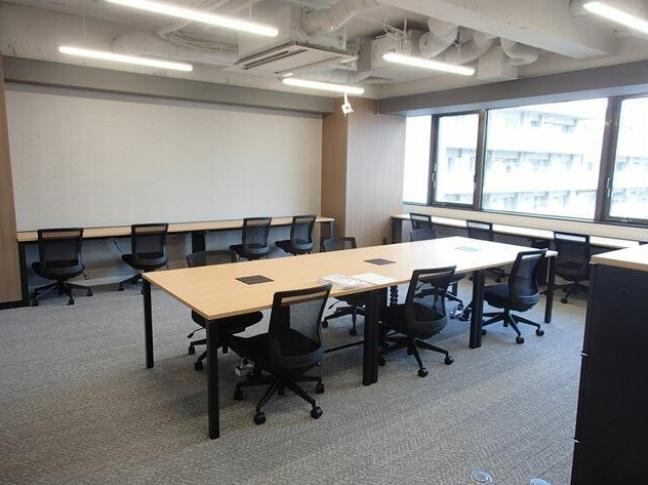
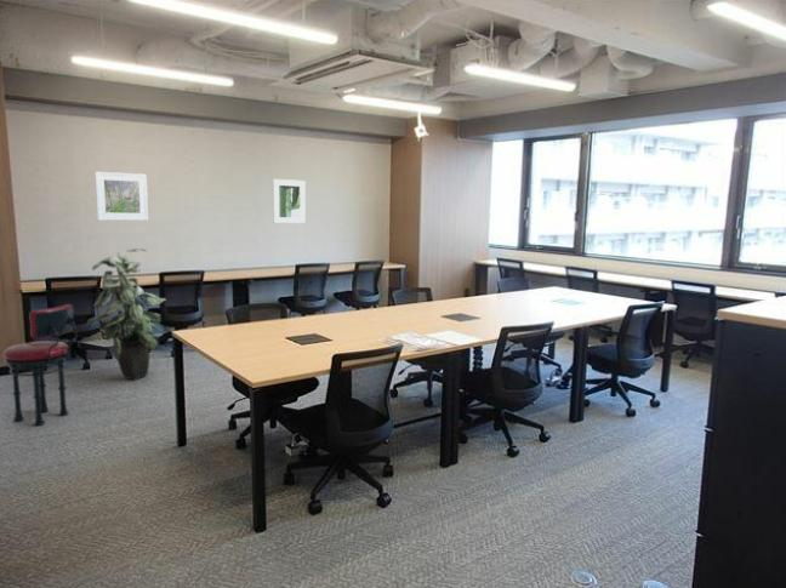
+ stool [2,303,79,427]
+ indoor plant [86,247,167,382]
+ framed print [272,178,307,224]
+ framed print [93,171,149,222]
